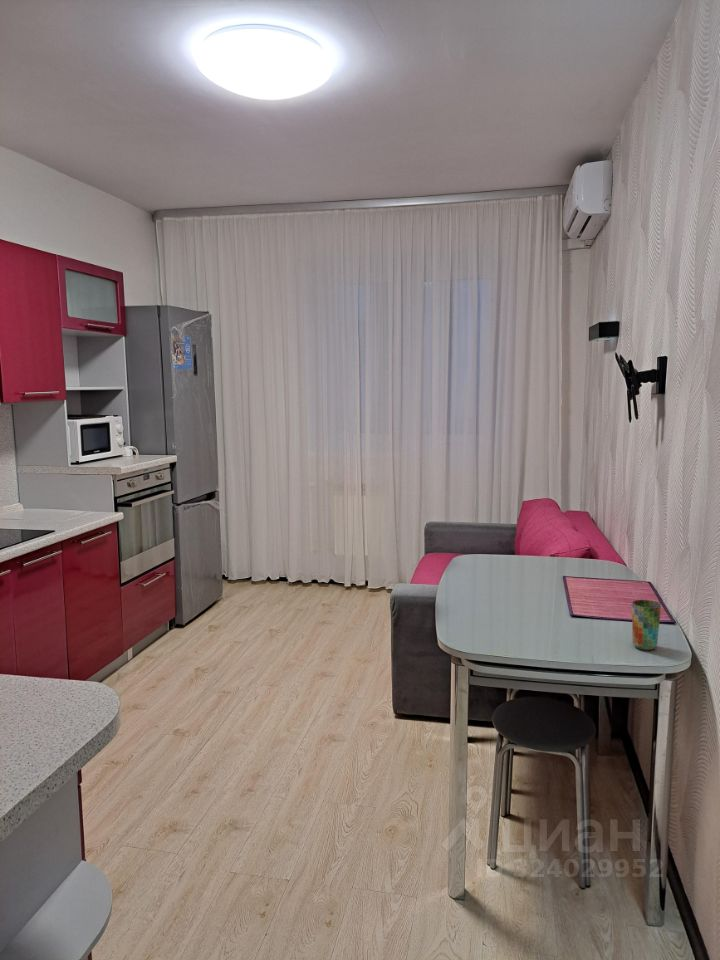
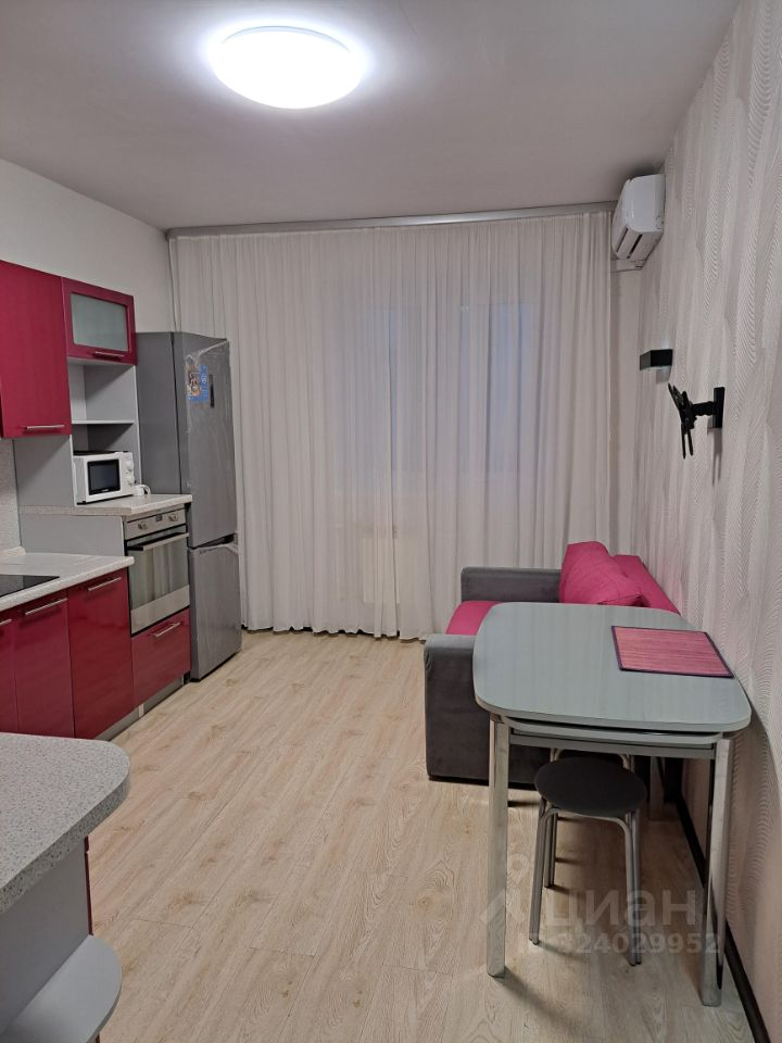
- cup [631,599,662,651]
